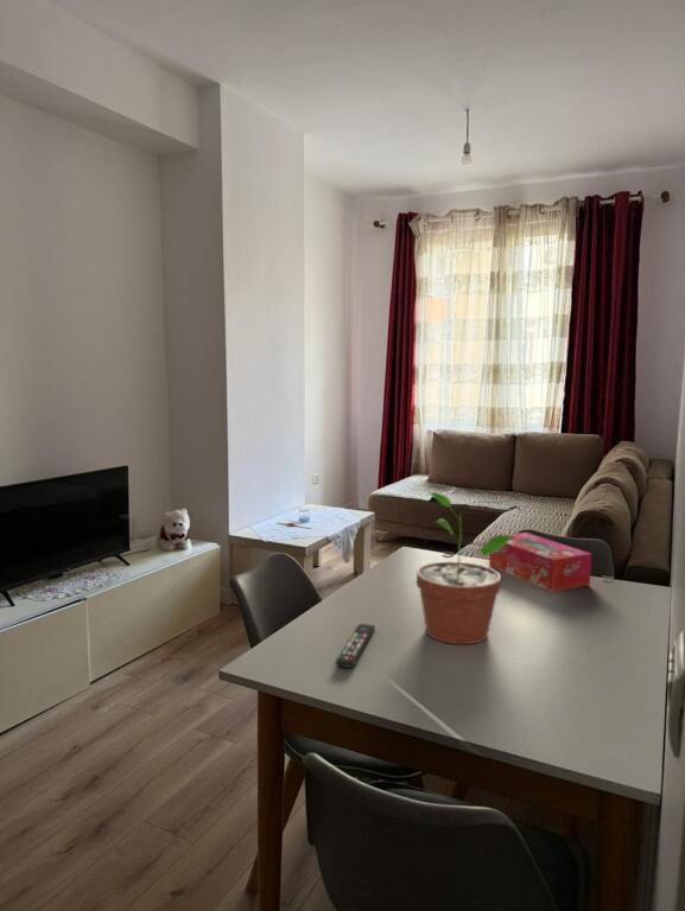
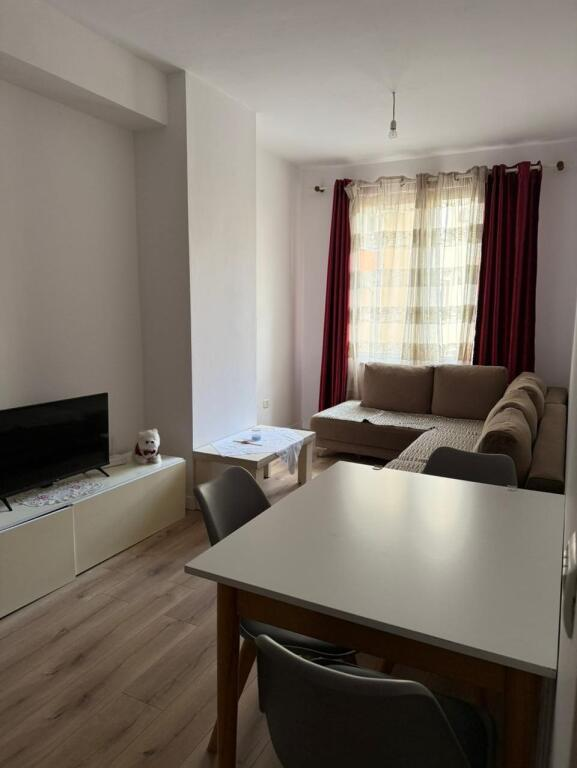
- potted plant [416,489,515,645]
- tissue box [488,531,592,593]
- remote control [335,623,376,669]
